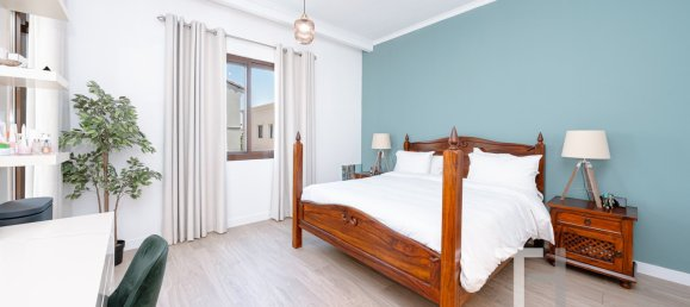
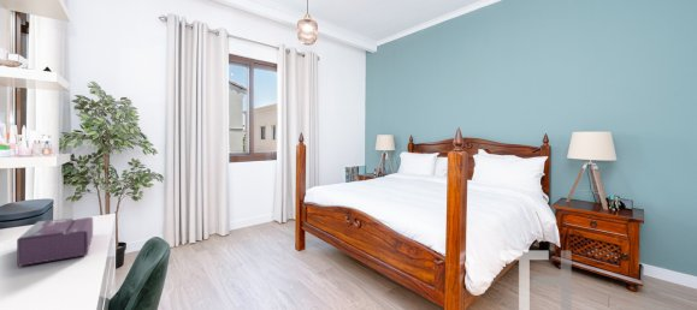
+ tissue box [16,216,94,268]
